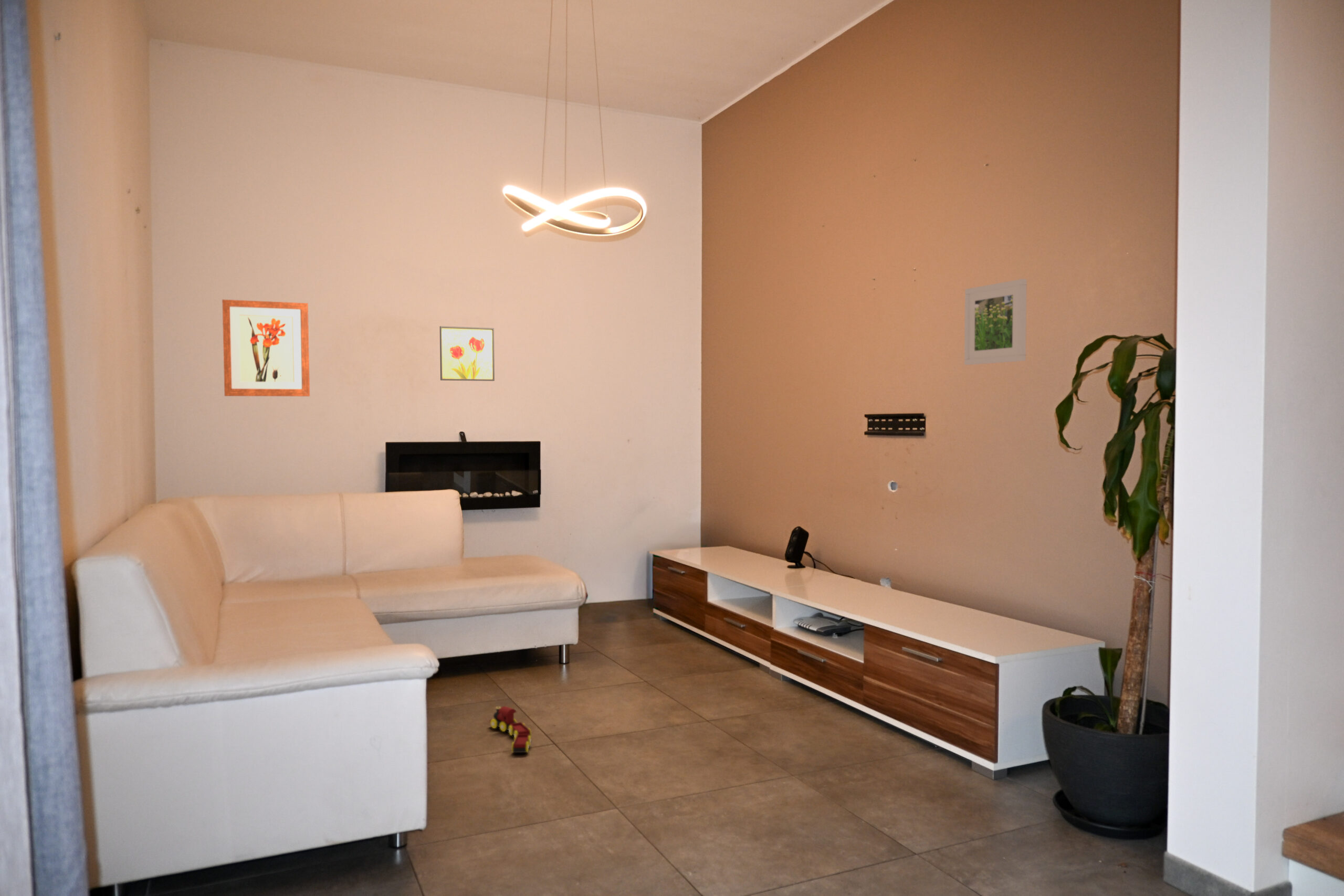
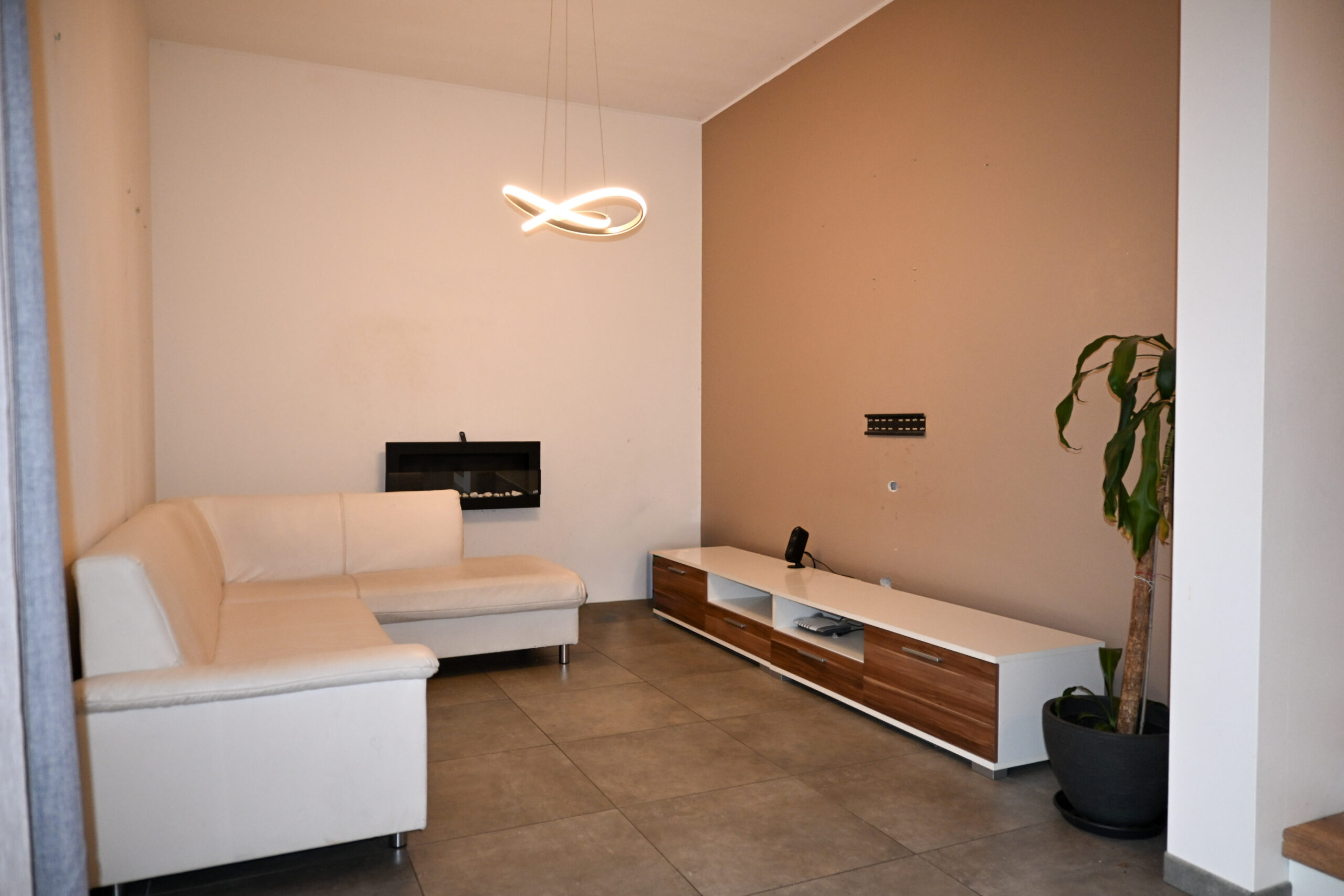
- toy train [489,705,532,753]
- wall art [222,299,310,397]
- wall art [439,325,495,382]
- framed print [964,278,1027,365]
